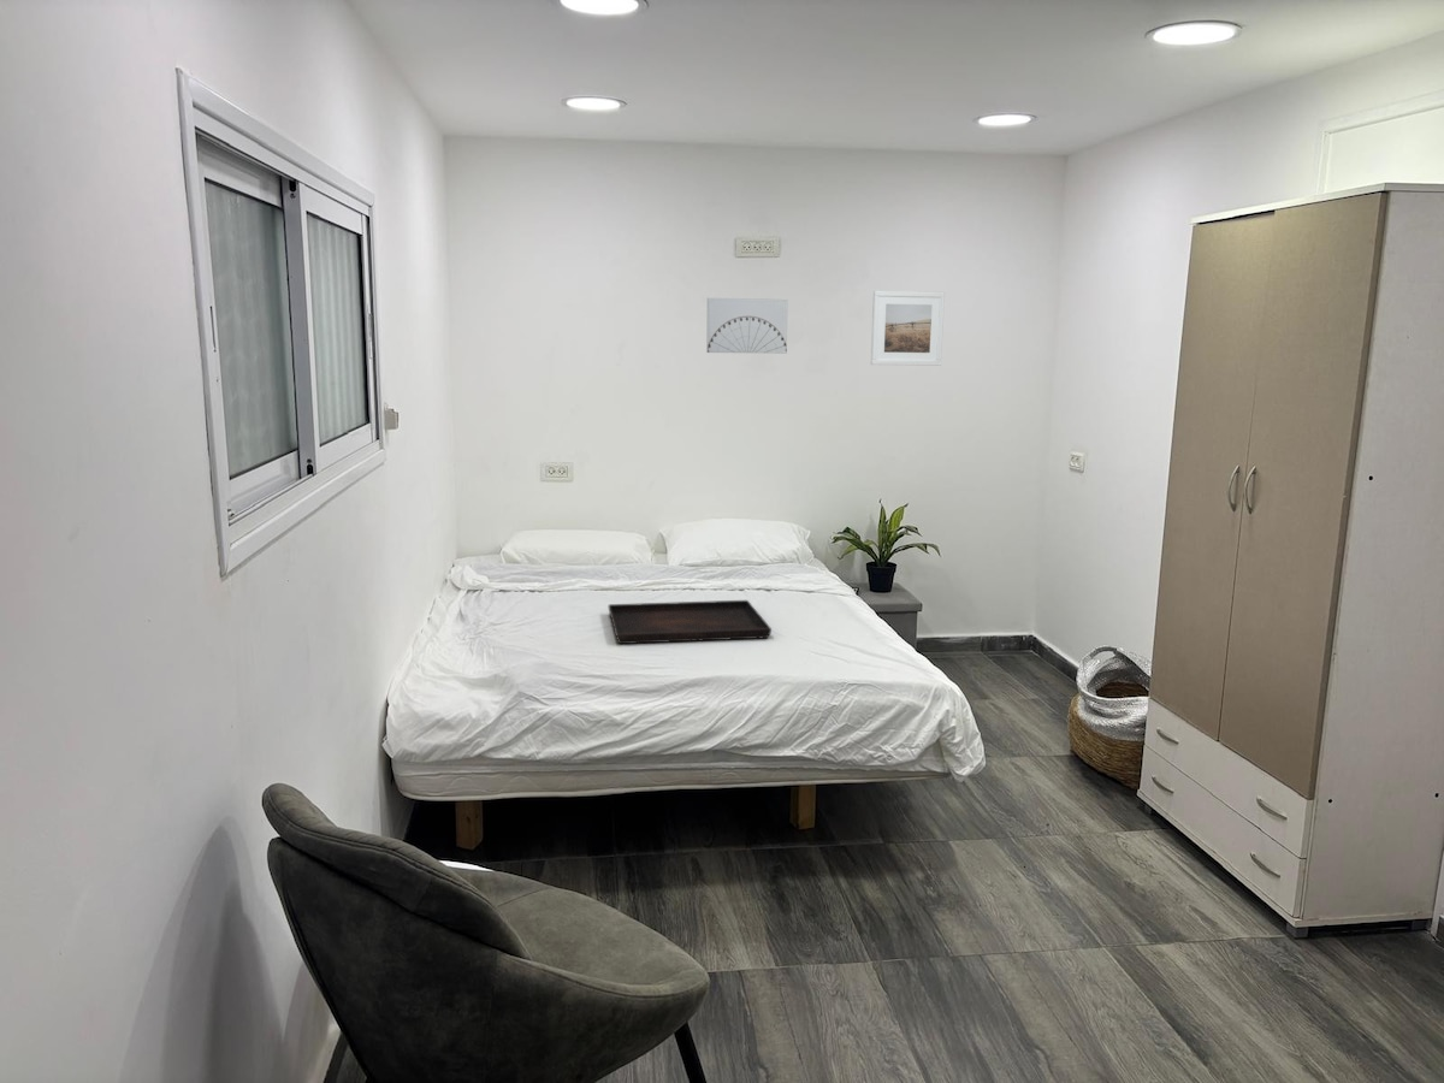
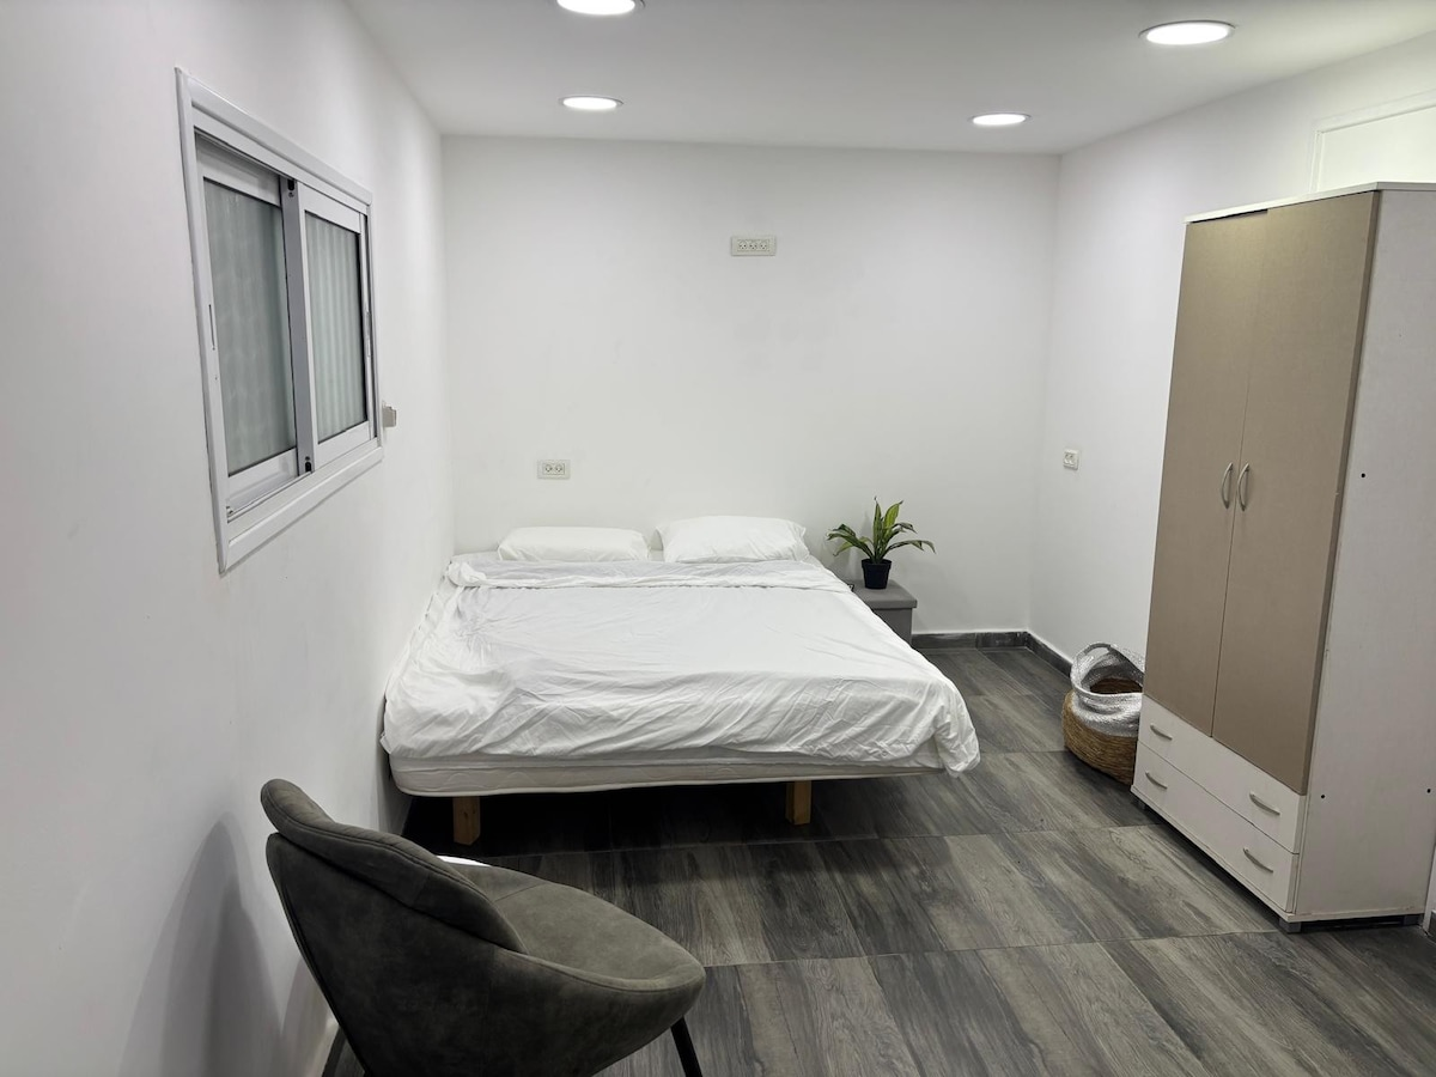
- wall art [705,297,789,355]
- serving tray [608,599,773,645]
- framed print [870,290,946,367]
